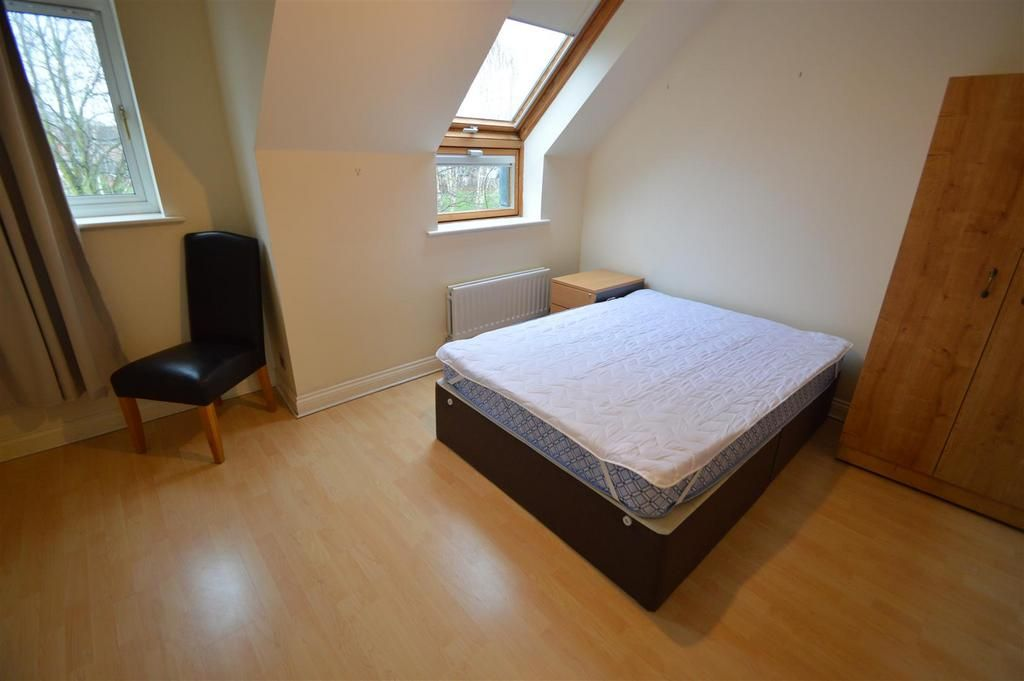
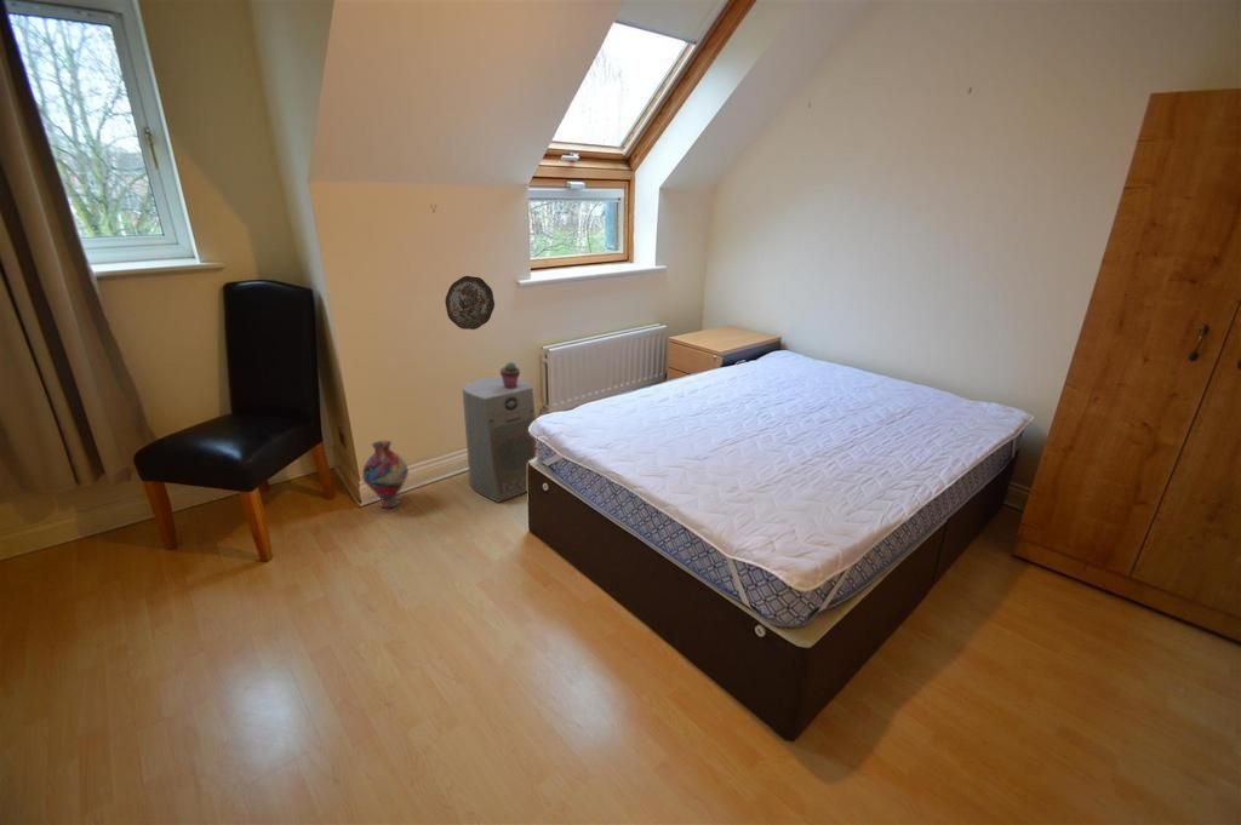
+ potted succulent [499,361,521,389]
+ vase [361,440,410,509]
+ decorative plate [444,275,496,331]
+ fan [461,377,537,504]
